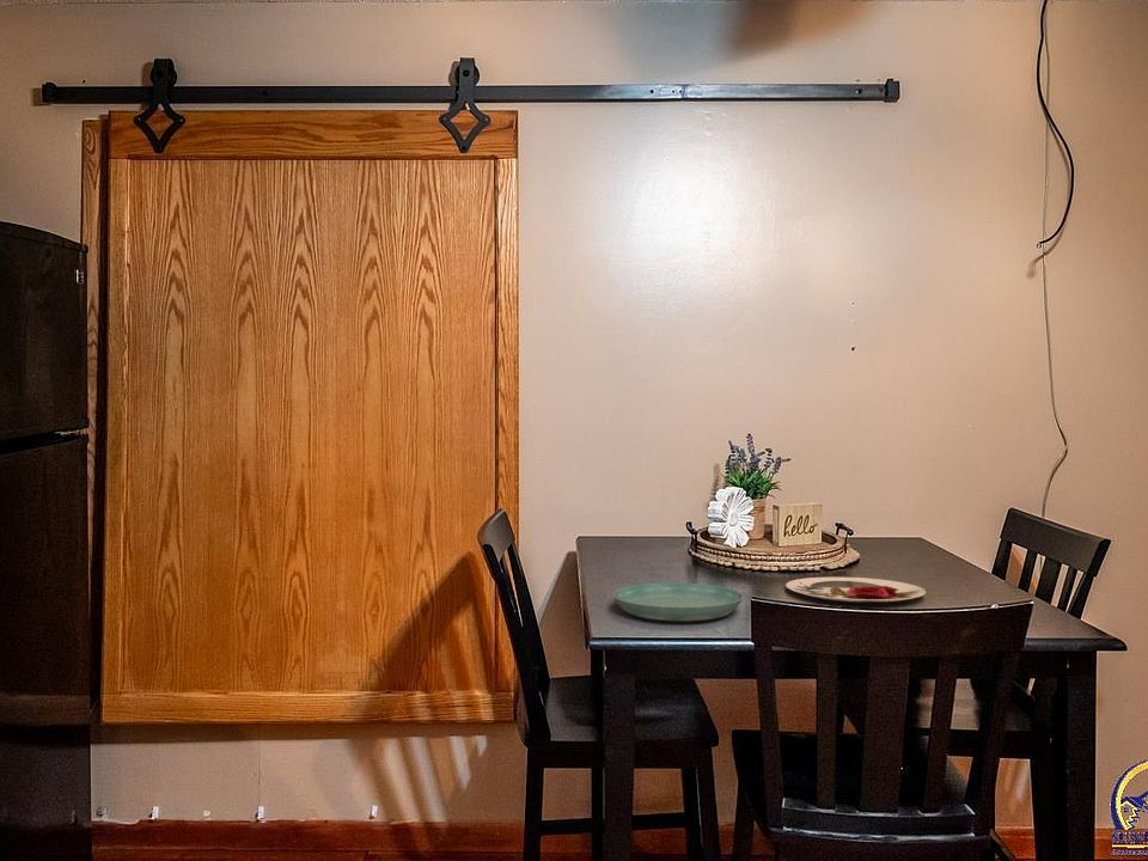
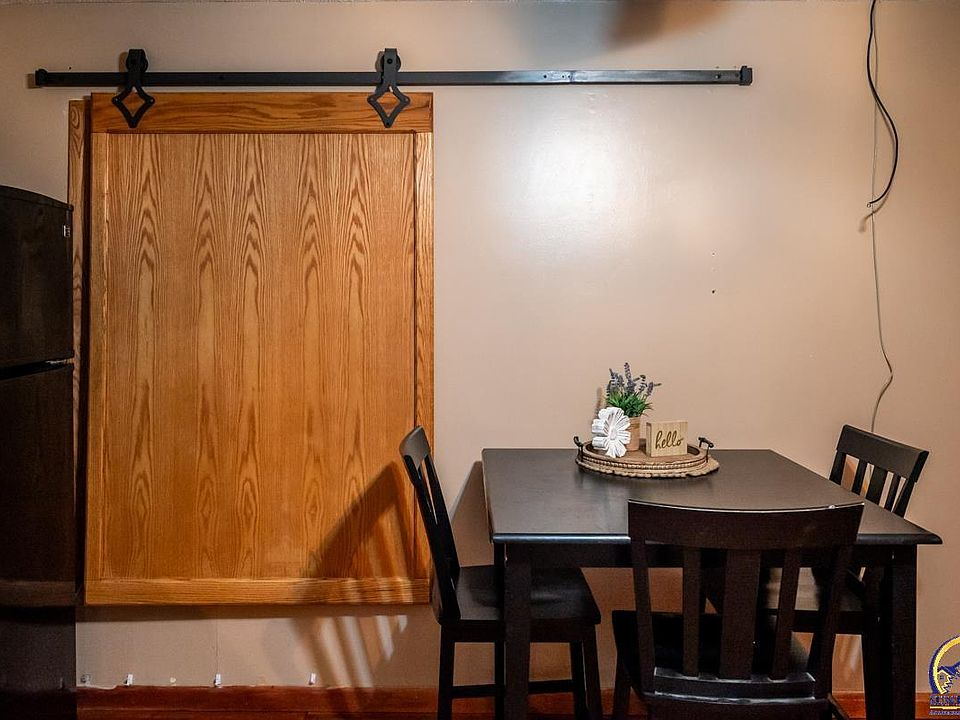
- saucer [611,581,745,622]
- plate [784,576,927,604]
